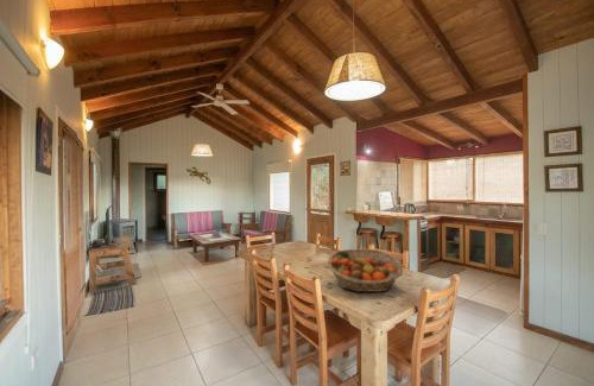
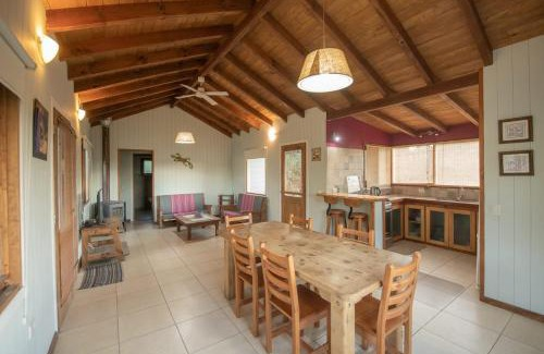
- fruit basket [327,248,404,293]
